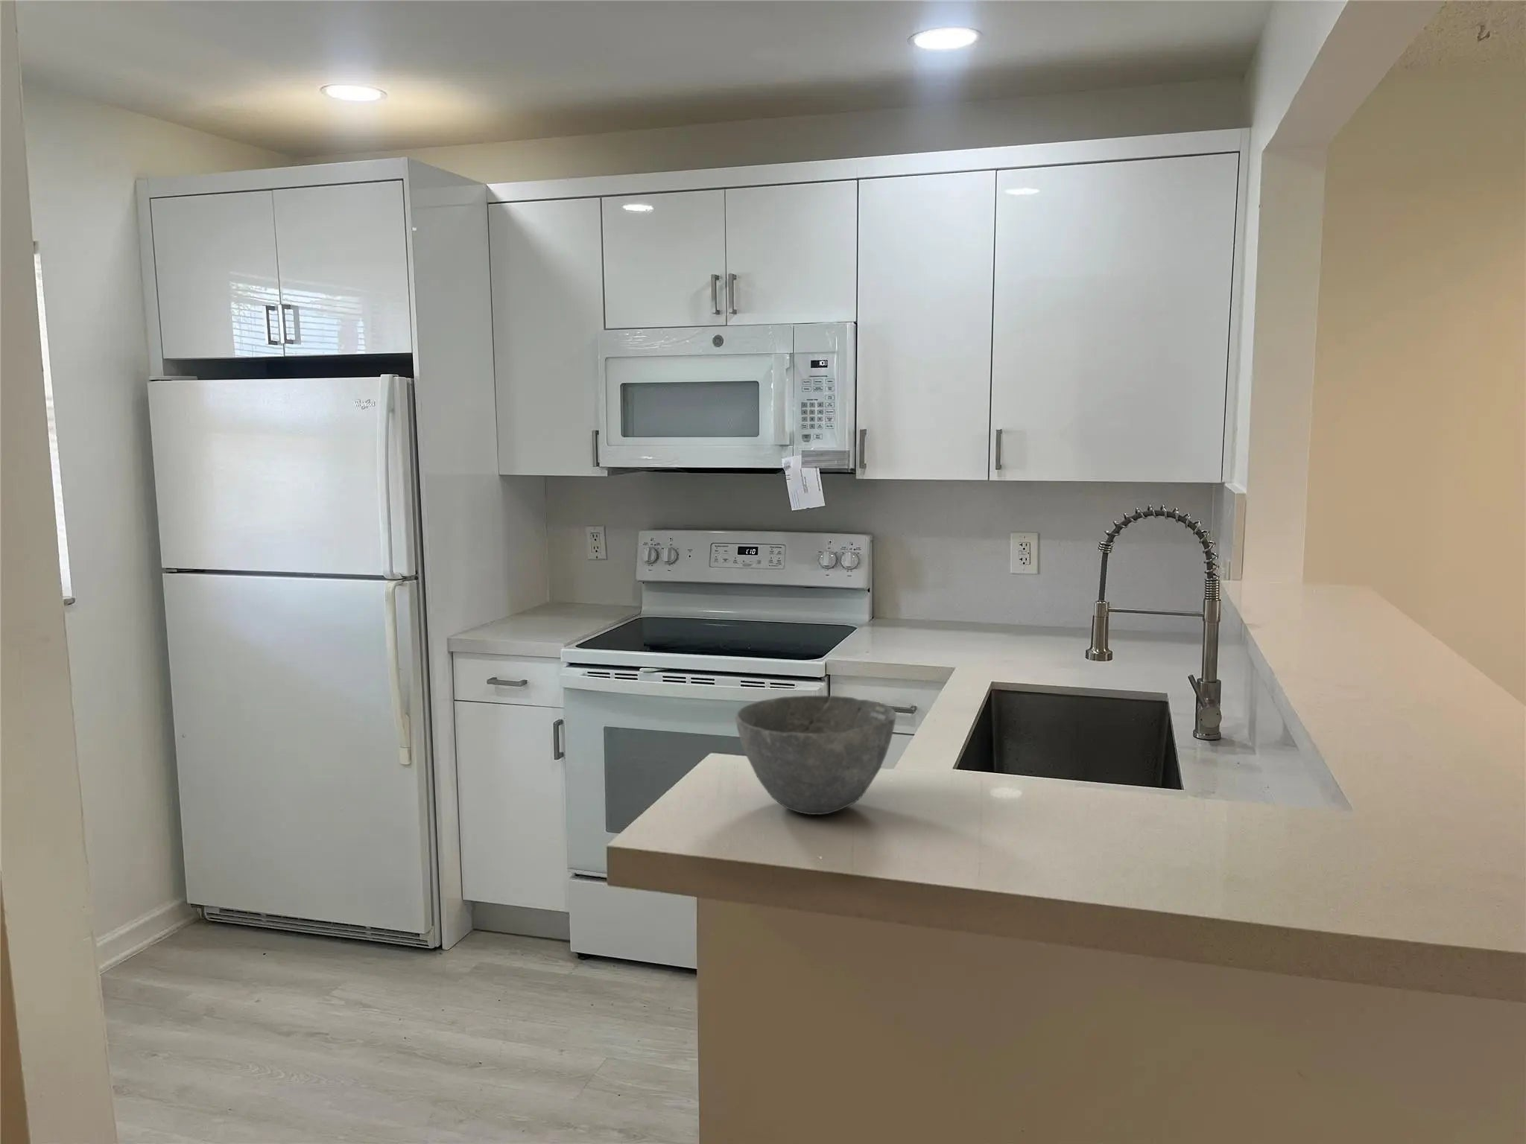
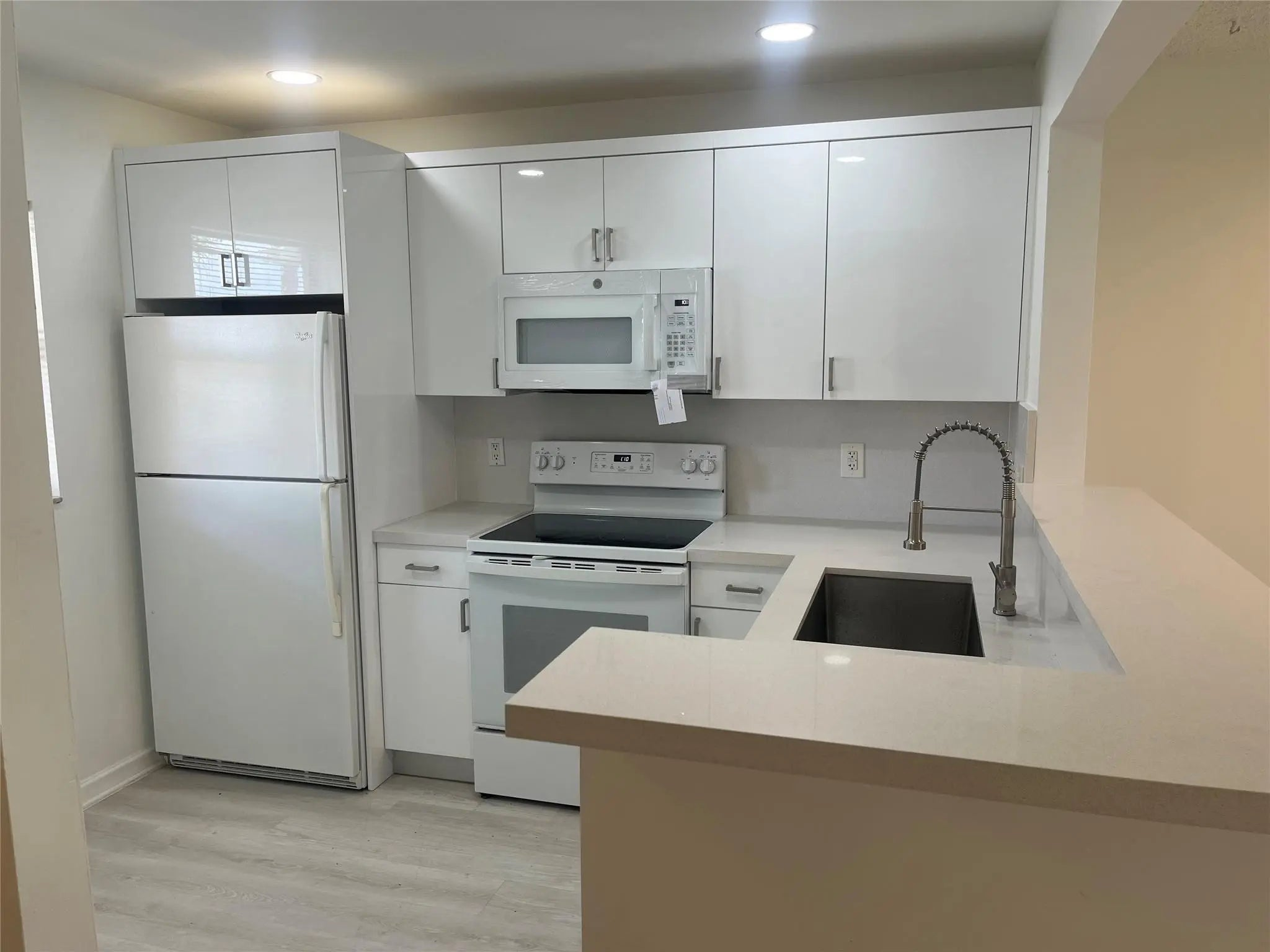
- bowl [734,695,896,816]
